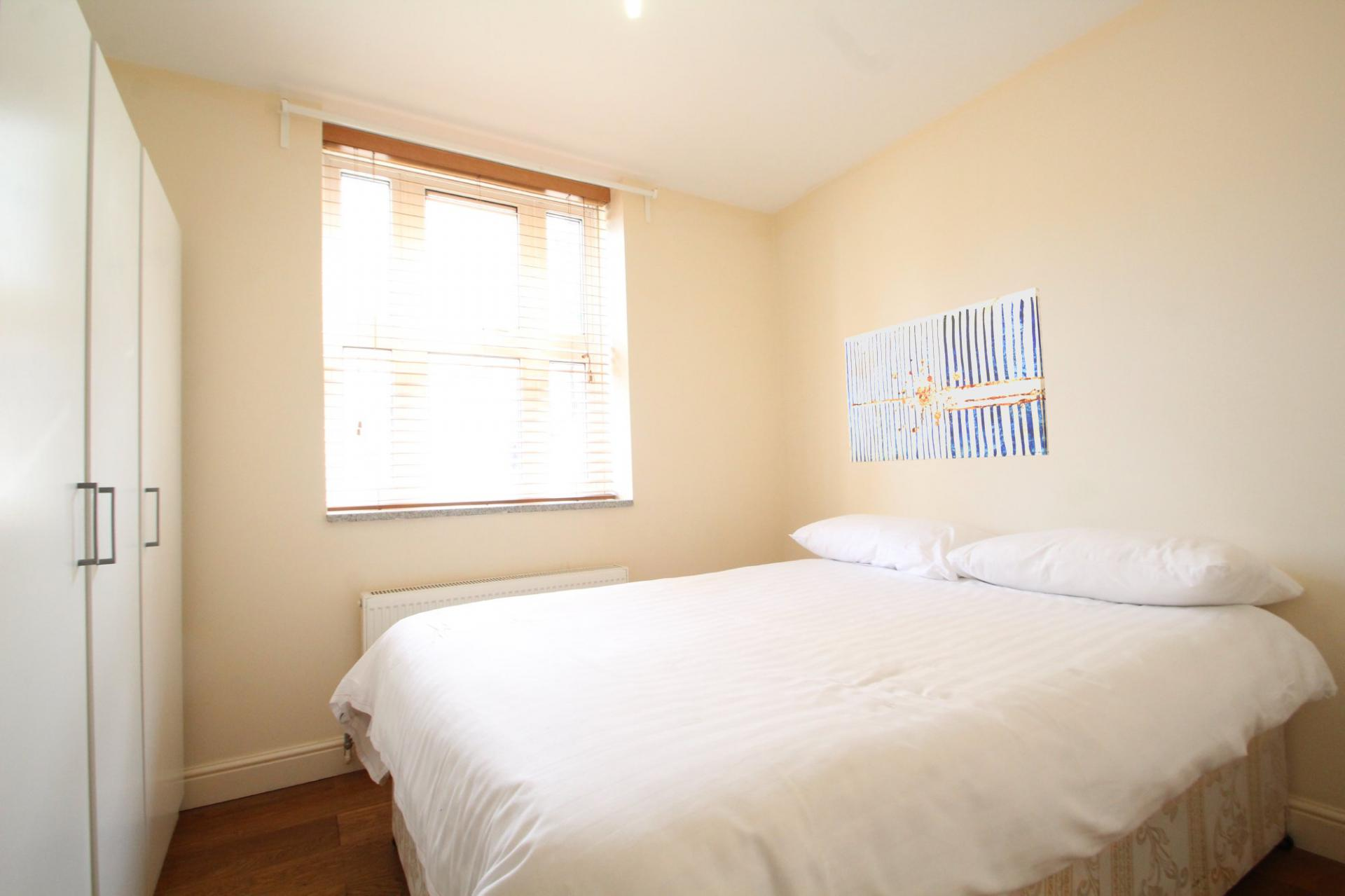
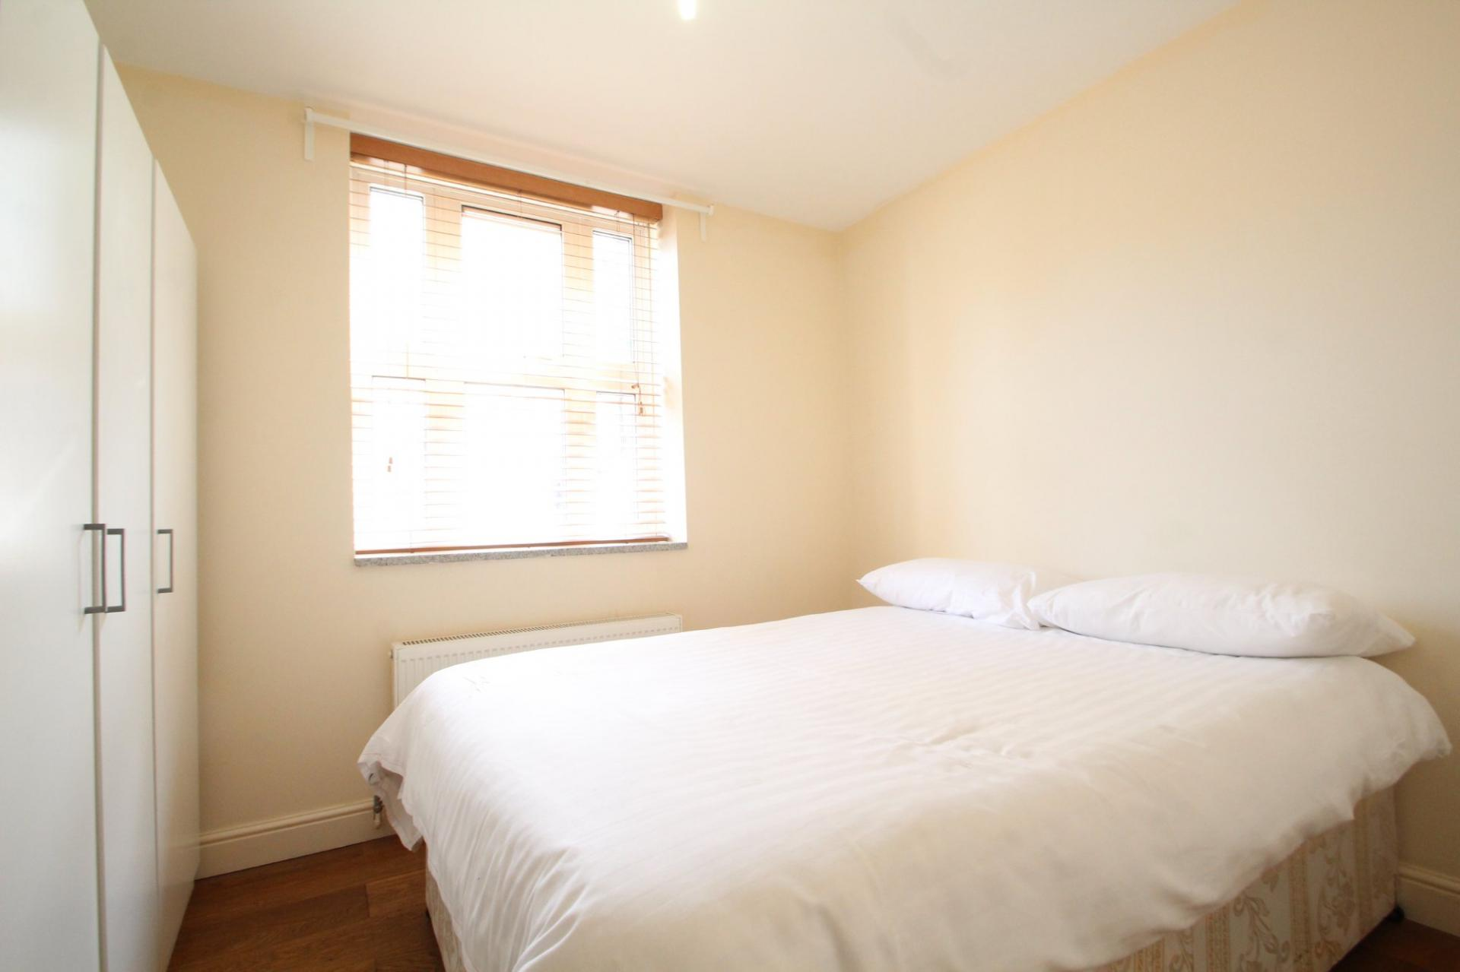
- wall art [843,287,1050,463]
